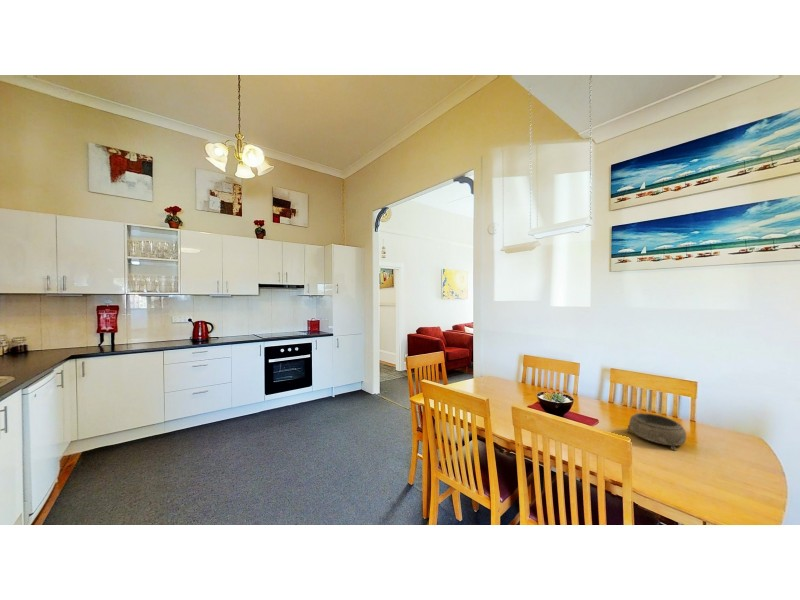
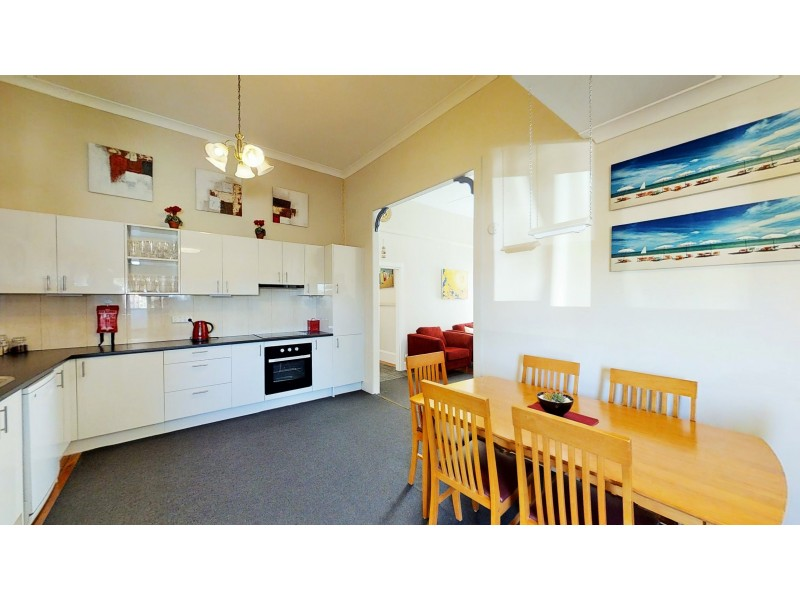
- decorative bowl [624,412,687,452]
